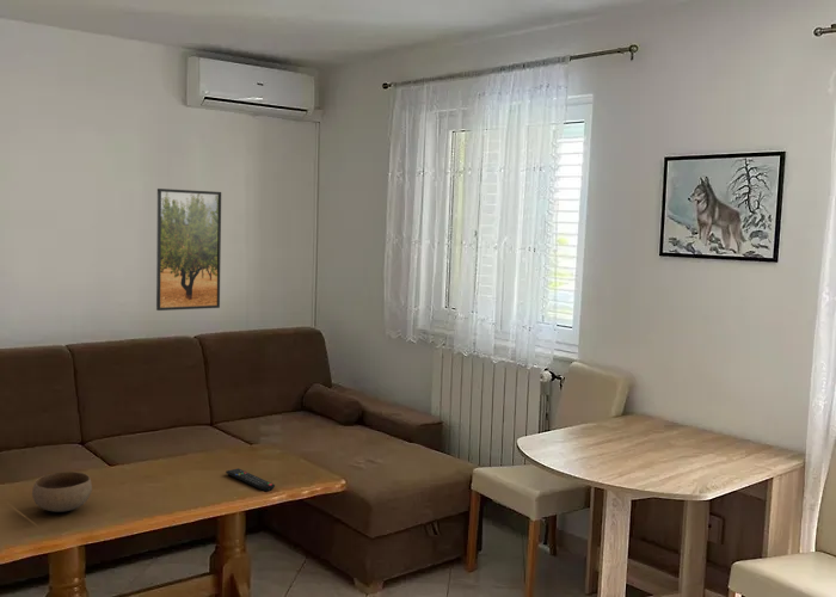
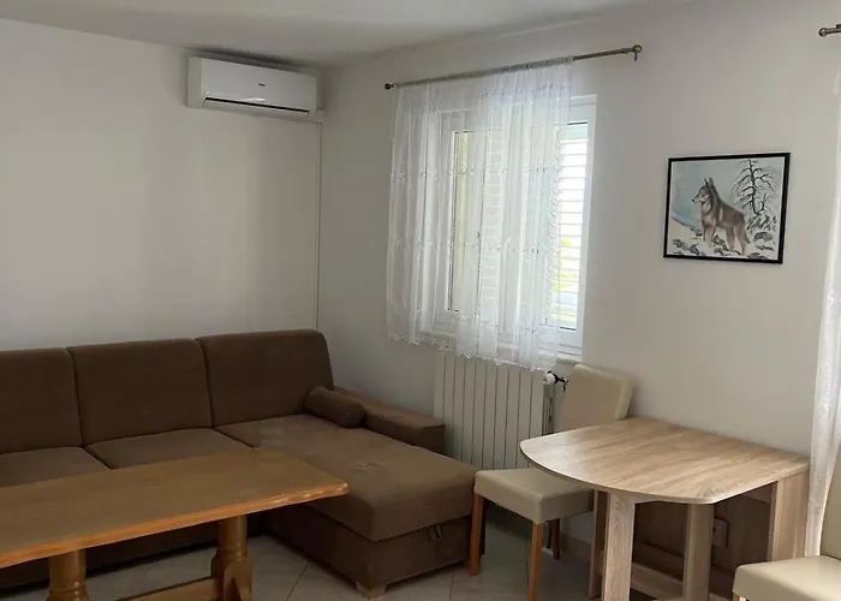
- remote control [225,468,276,492]
- bowl [31,470,93,513]
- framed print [155,187,222,312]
